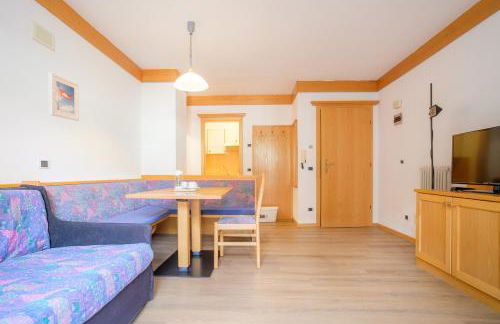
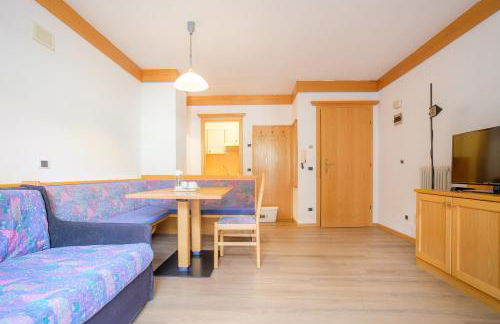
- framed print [48,71,80,122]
